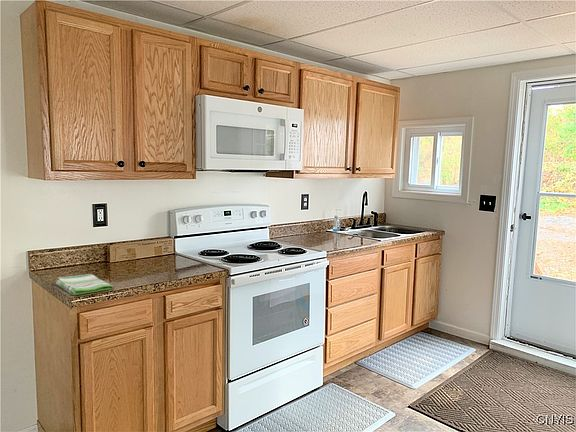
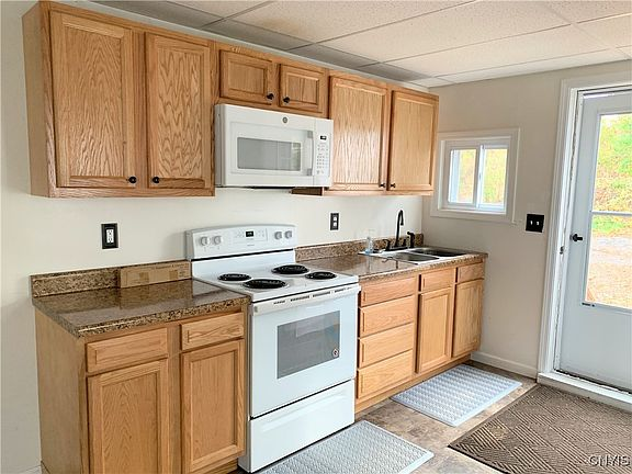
- dish towel [54,273,114,296]
